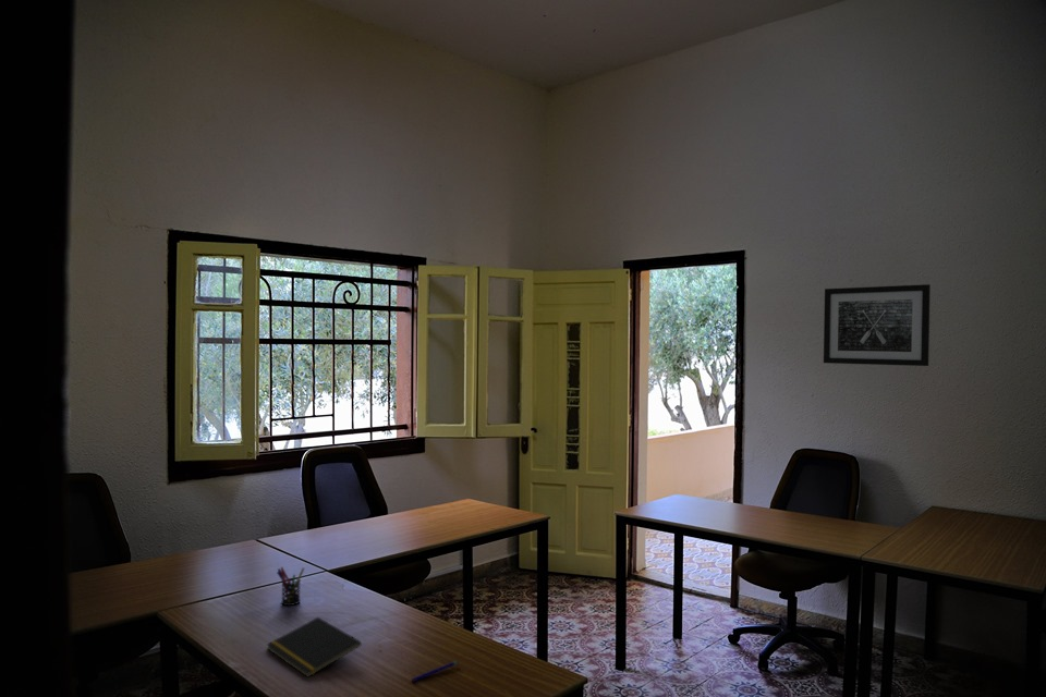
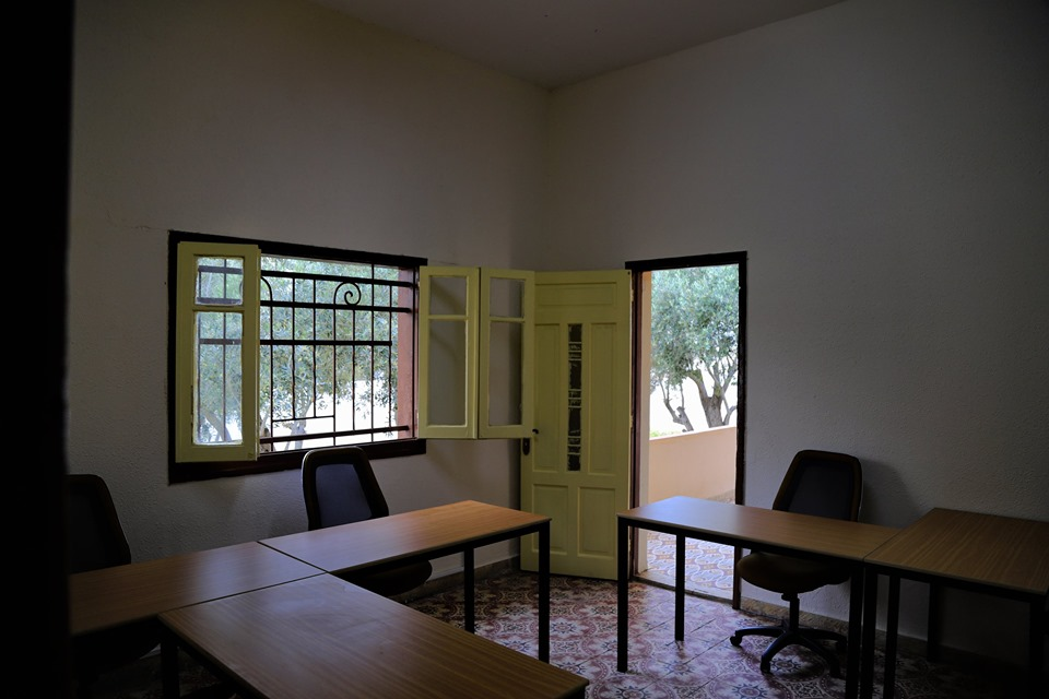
- wall art [823,283,932,367]
- pen [410,660,459,683]
- notepad [266,616,362,678]
- pen holder [276,565,305,607]
